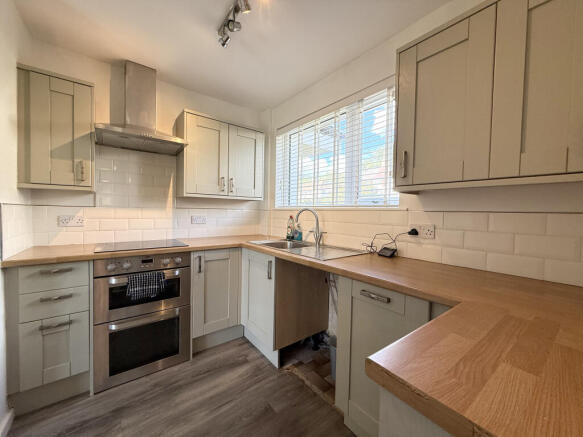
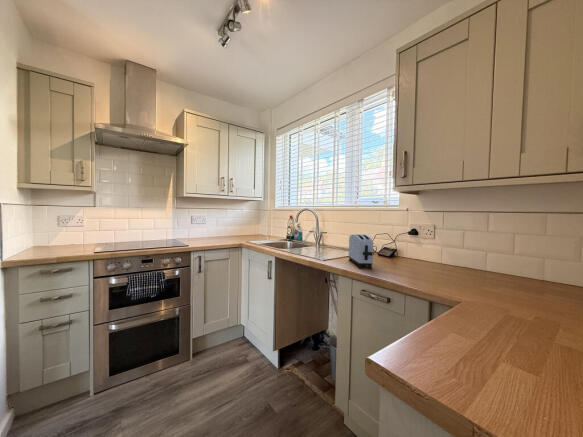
+ toaster [348,233,374,269]
